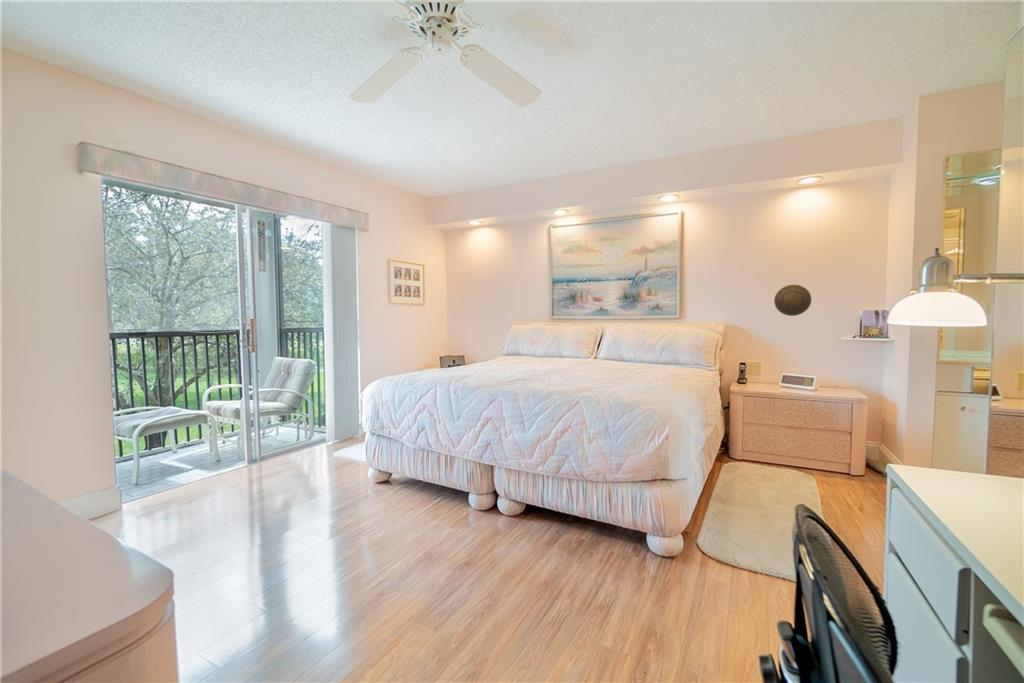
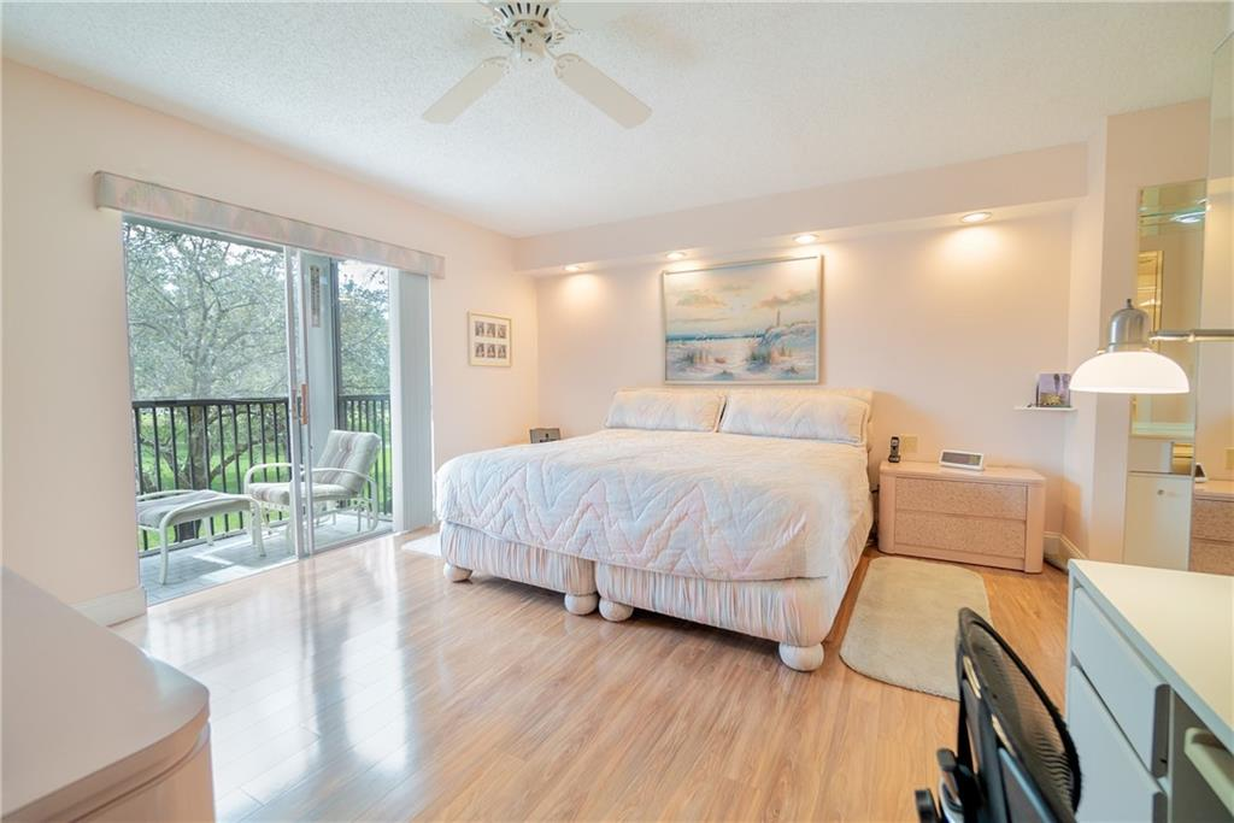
- decorative plate [773,284,812,317]
